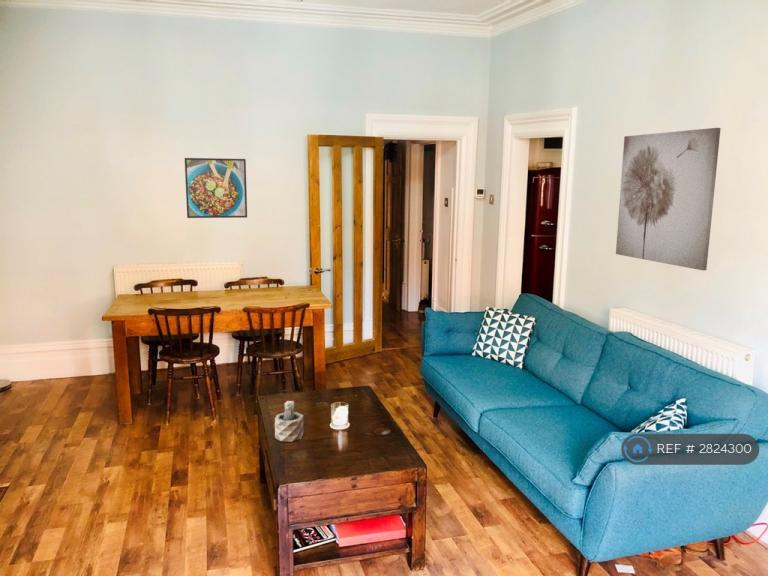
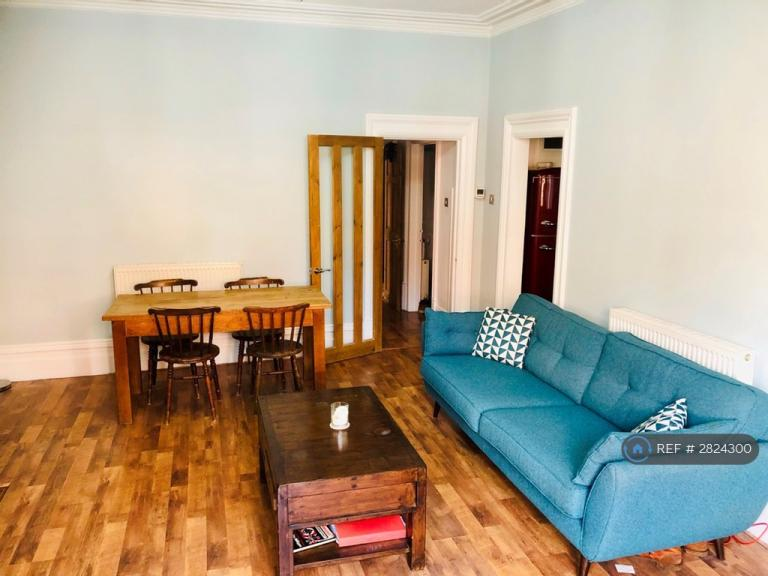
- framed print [184,157,248,219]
- succulent plant [274,400,305,443]
- wall art [615,127,722,271]
